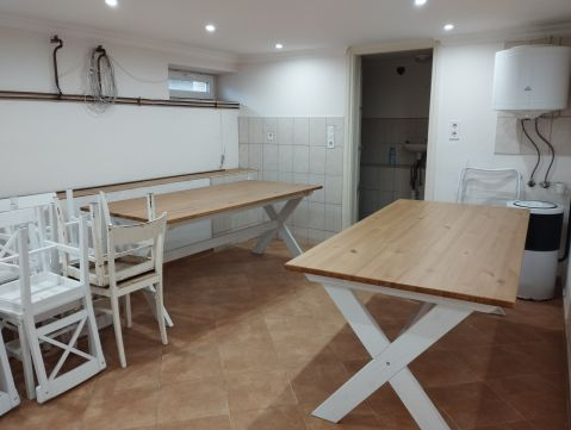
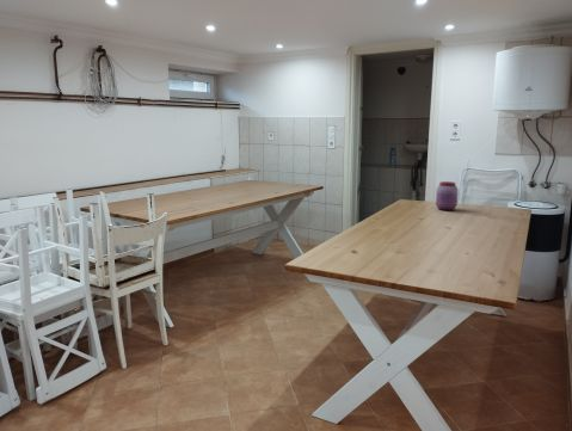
+ jar [435,180,460,211]
